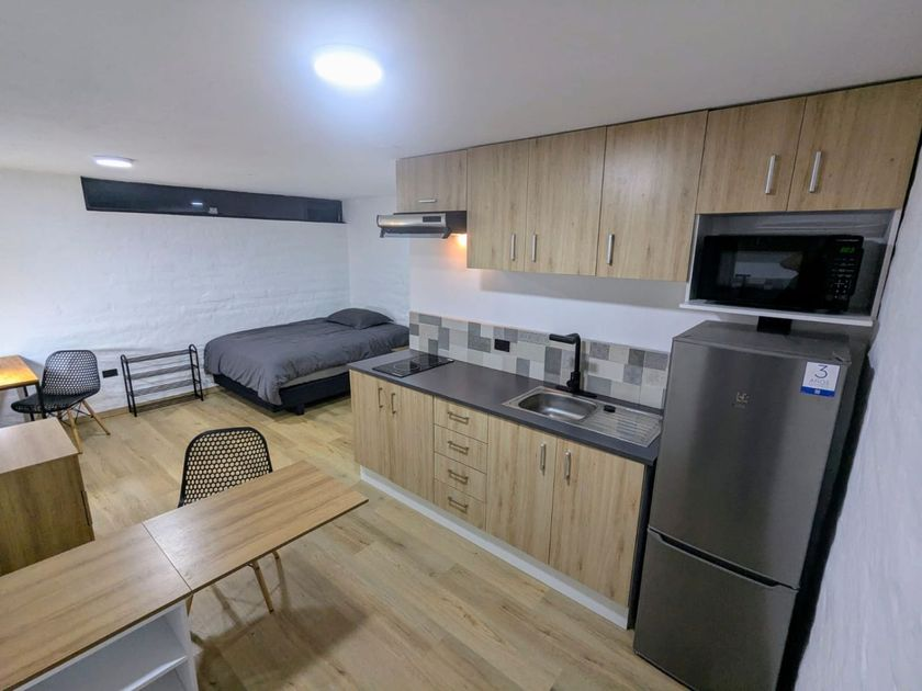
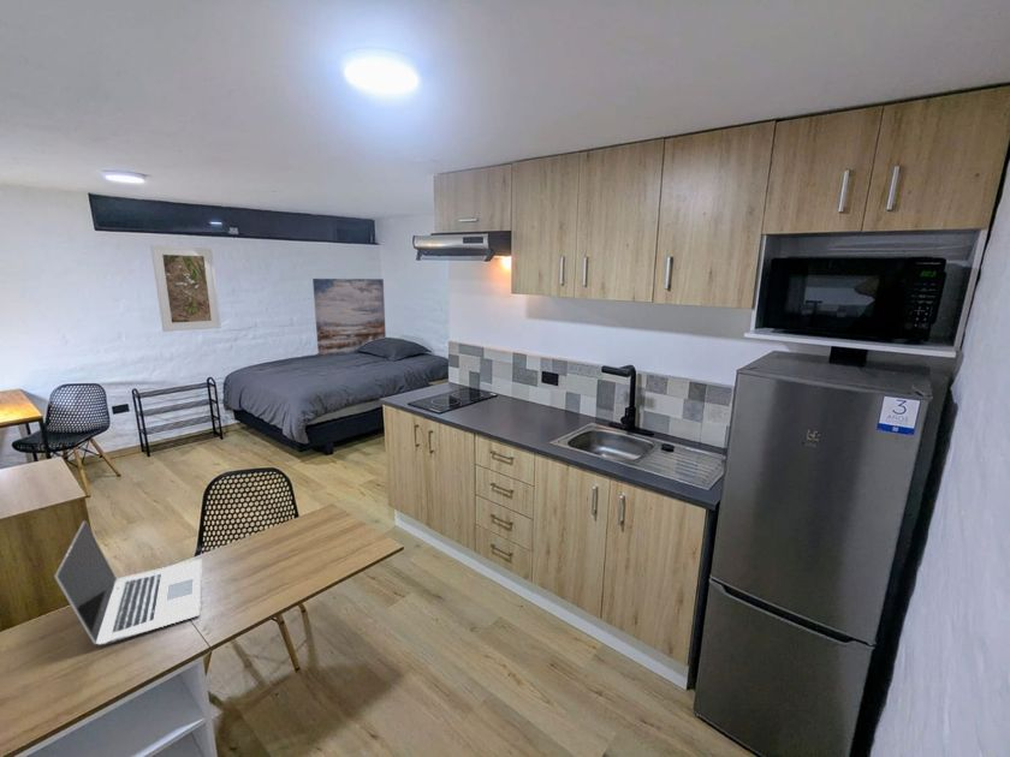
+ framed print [150,244,221,333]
+ laptop [54,519,203,646]
+ wall art [311,278,387,358]
